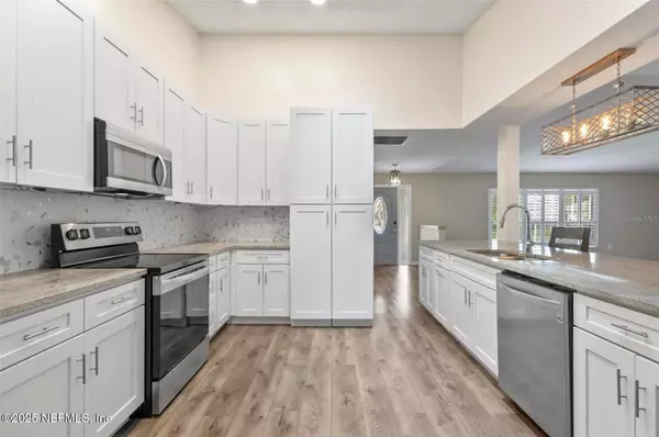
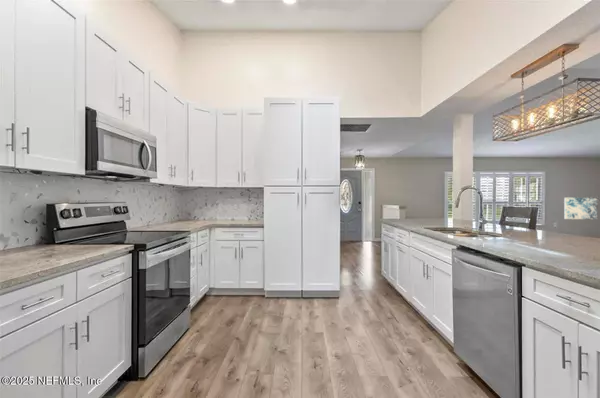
+ wall art [563,197,598,220]
